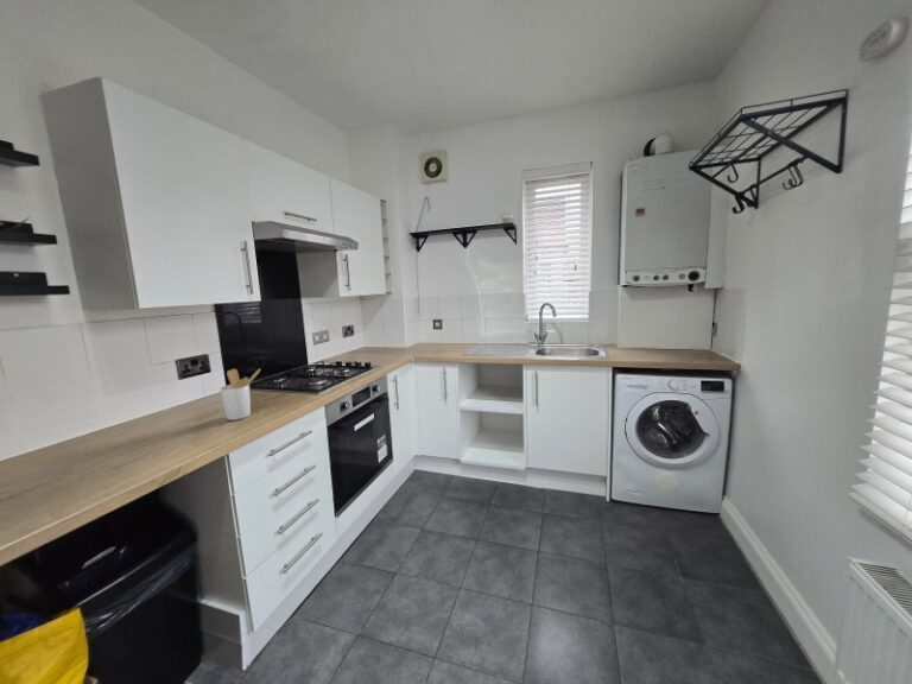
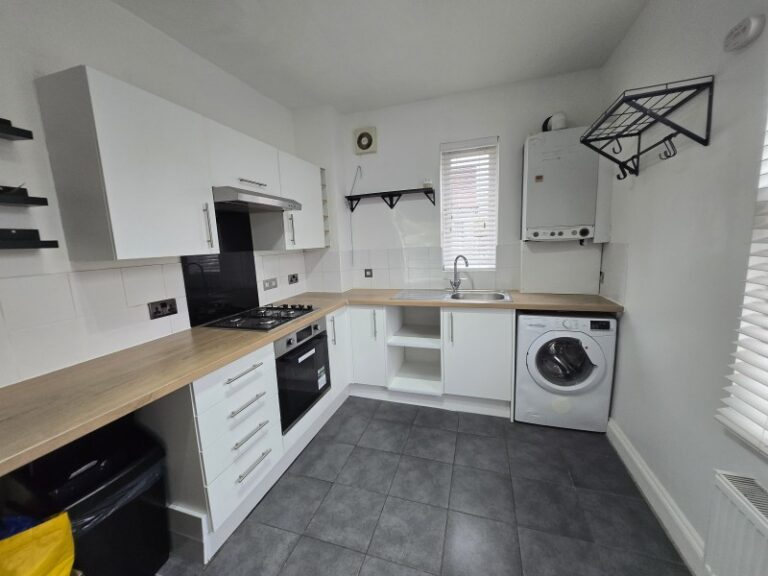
- utensil holder [218,368,261,422]
